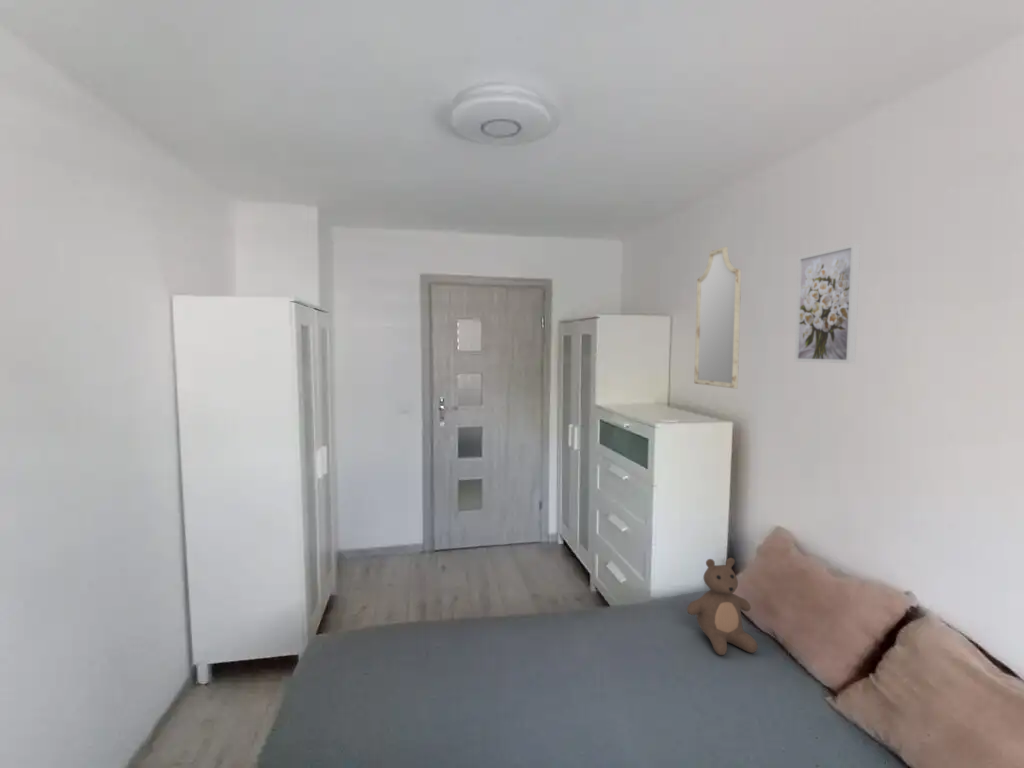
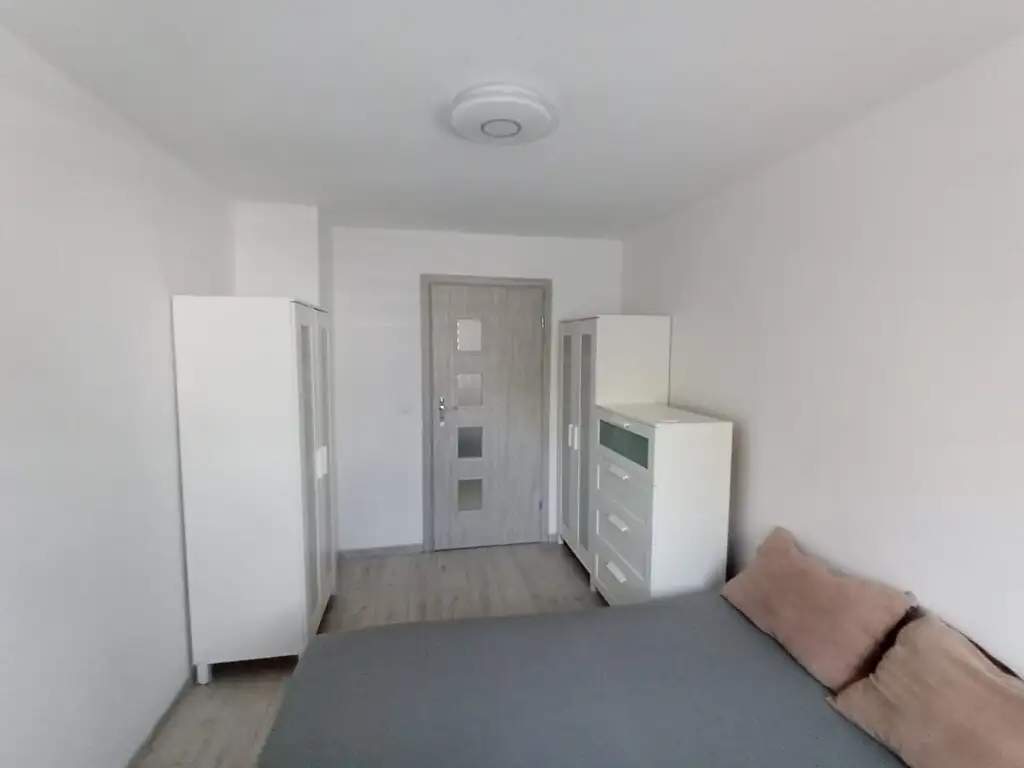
- home mirror [693,246,742,390]
- wall art [793,242,861,365]
- teddy bear [686,557,759,656]
